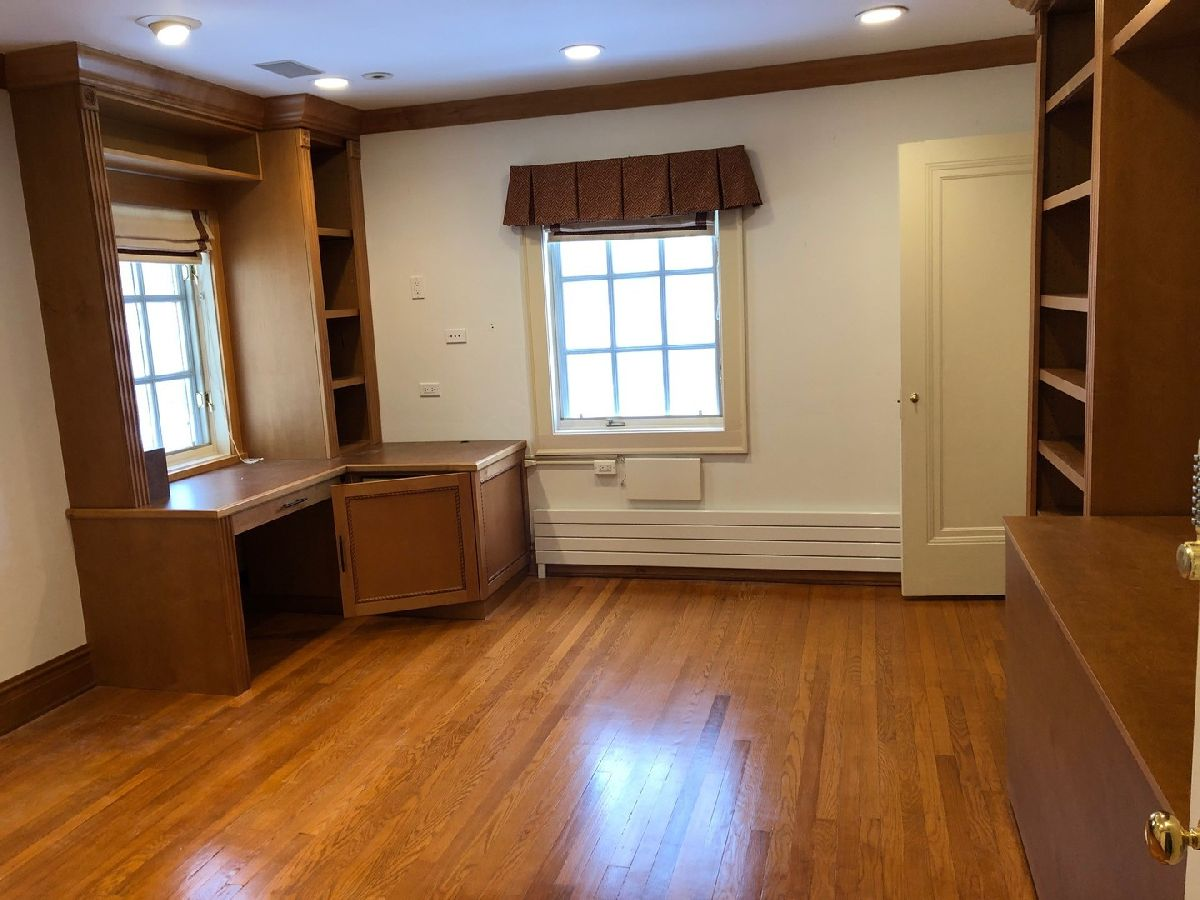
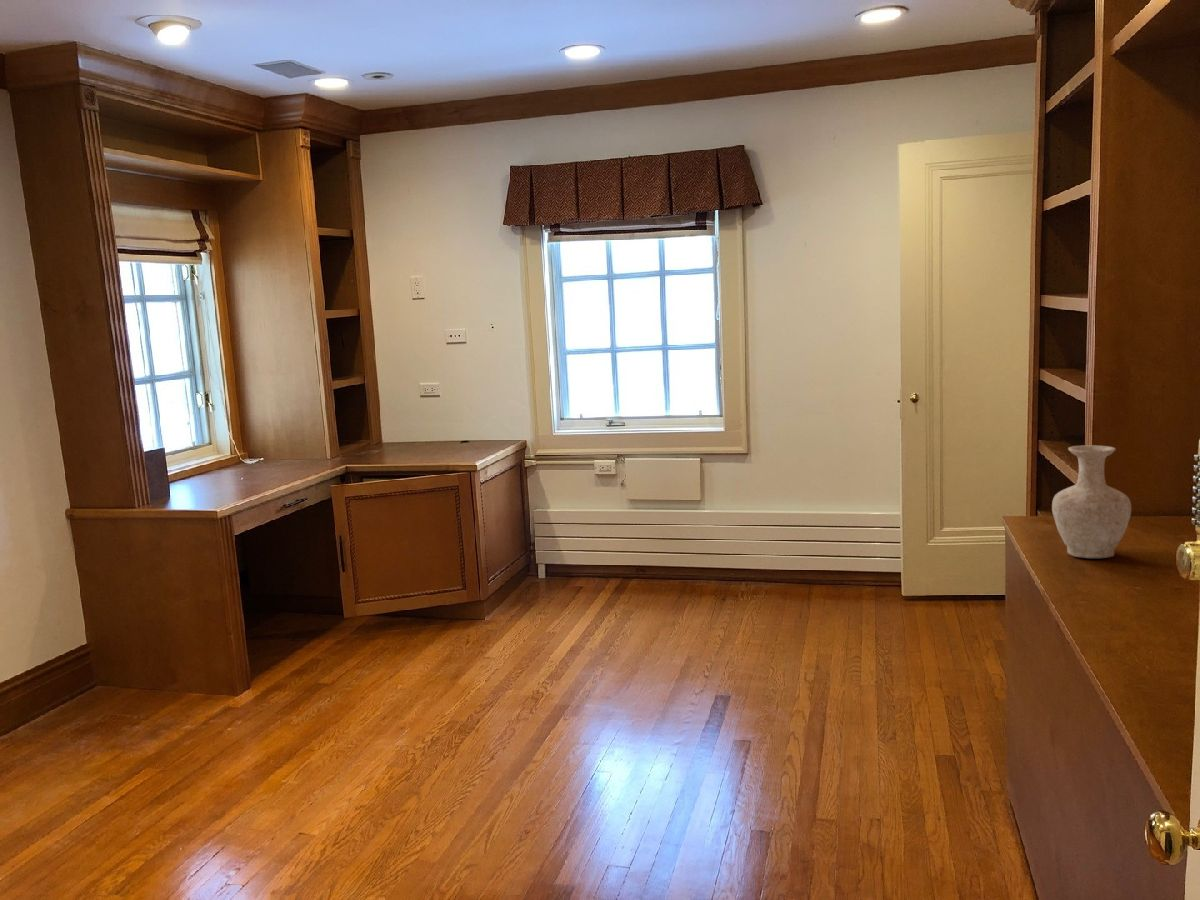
+ vase [1051,444,1132,559]
